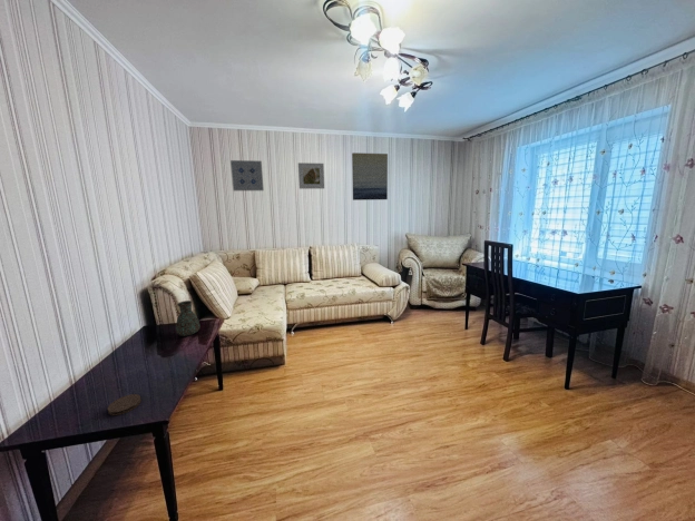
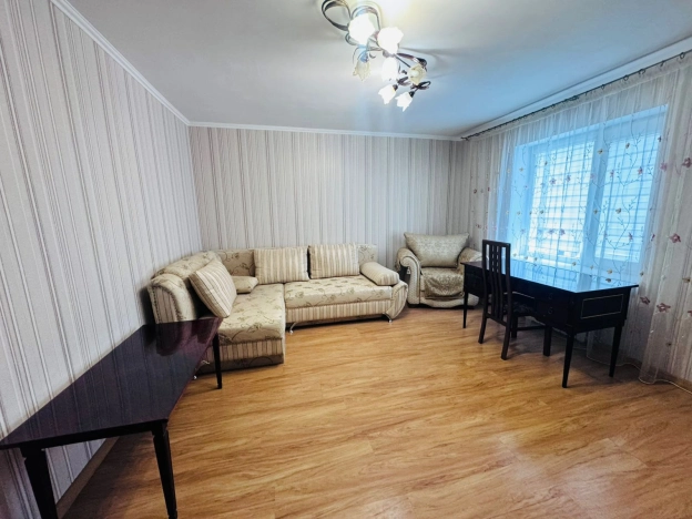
- wall art [229,159,265,191]
- decorative vase [175,299,200,337]
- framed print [297,161,325,190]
- wall art [351,151,389,201]
- coaster [107,393,143,416]
